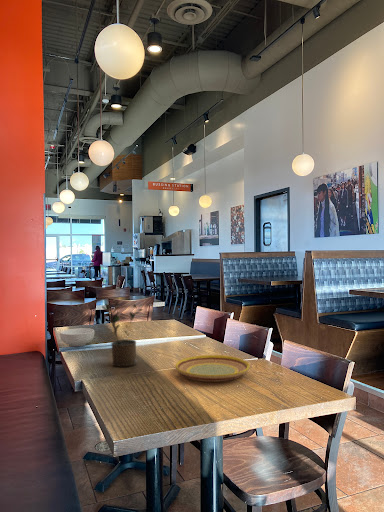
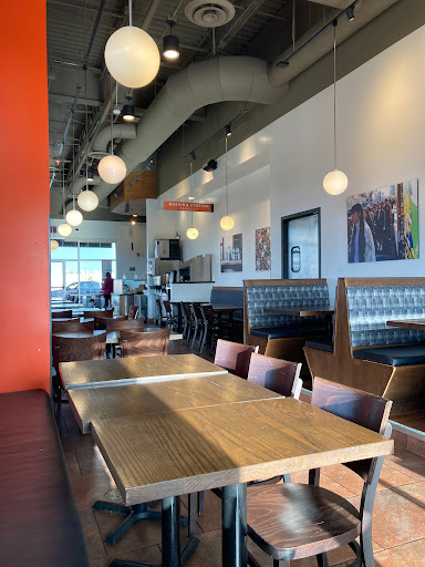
- cereal bowl [59,327,95,347]
- potted plant [101,301,144,368]
- plate [174,354,251,383]
